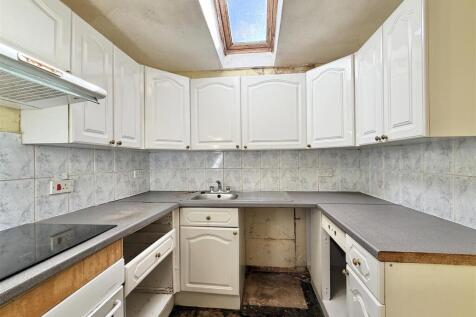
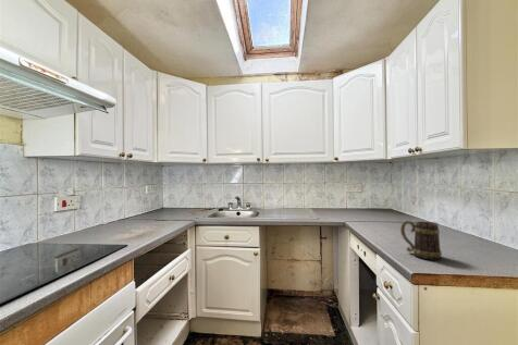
+ mug [399,220,443,260]
